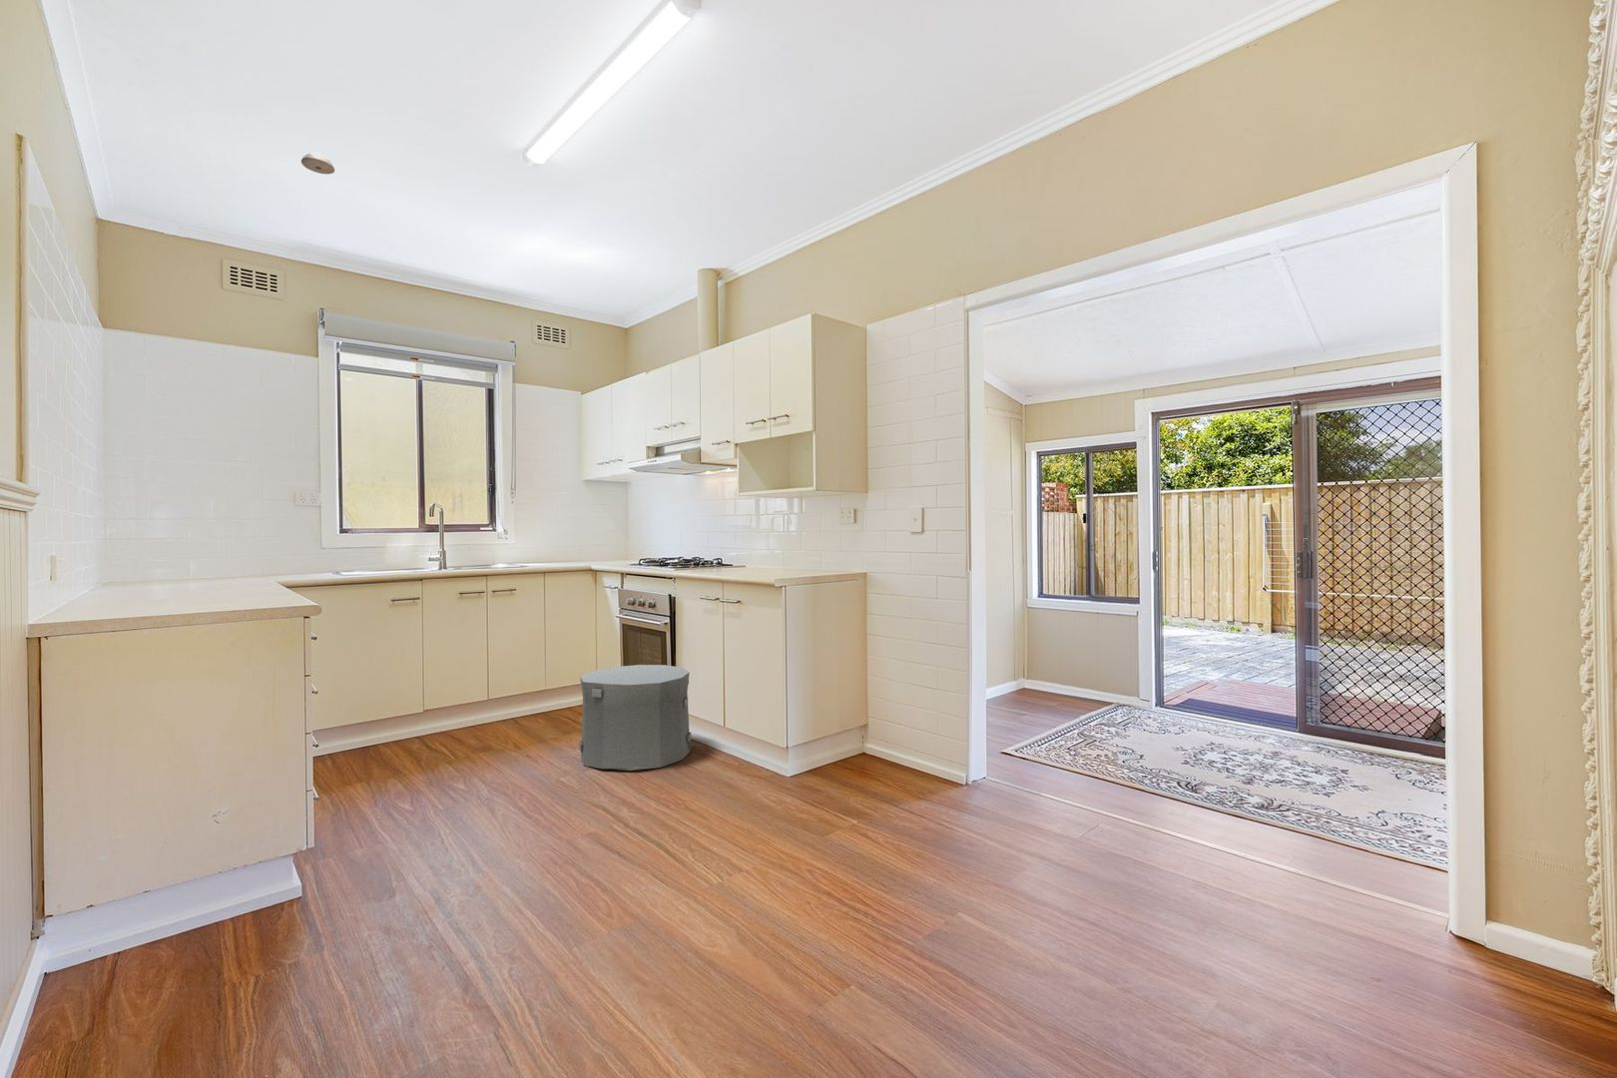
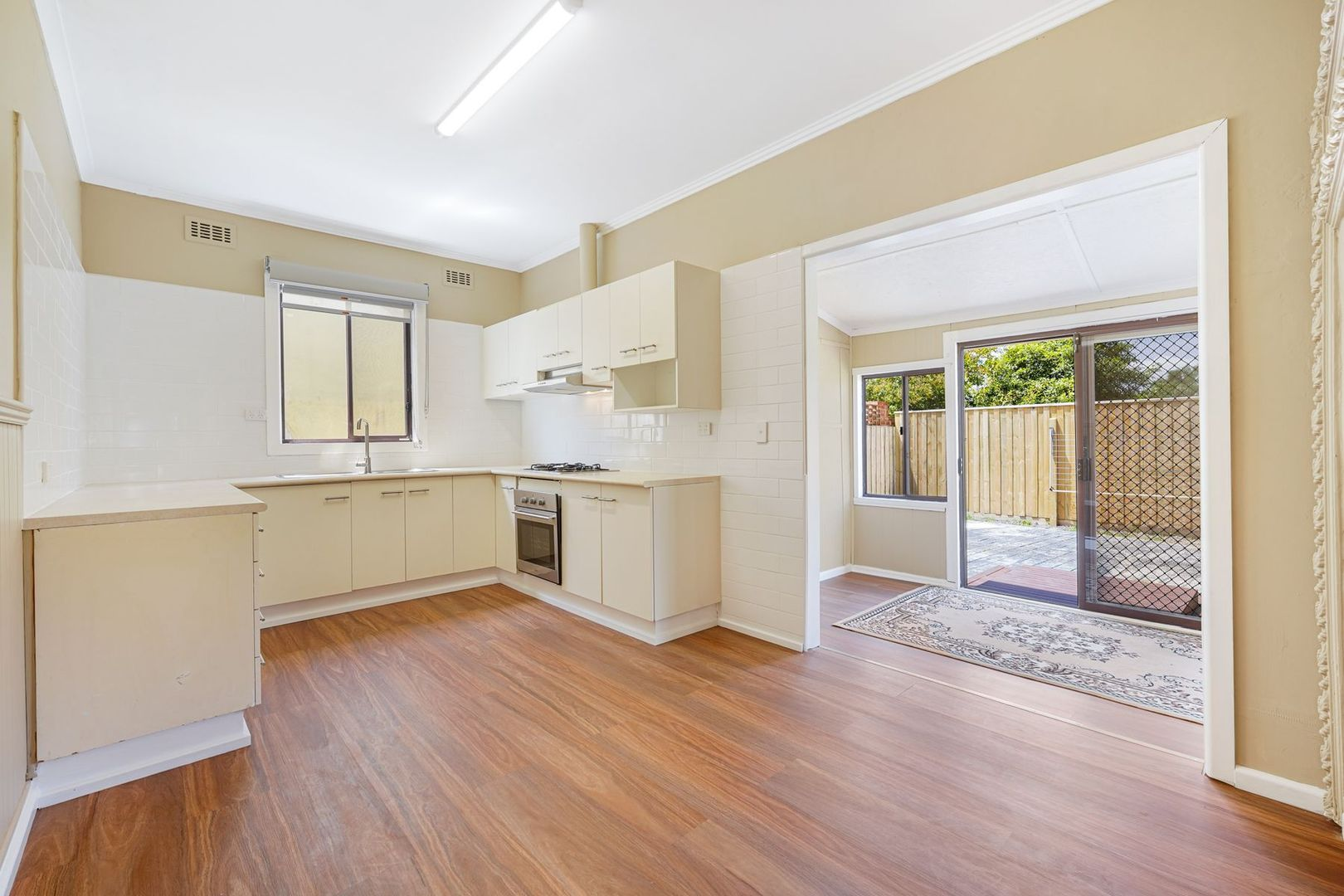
- trash can [578,664,693,771]
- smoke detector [301,152,336,174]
